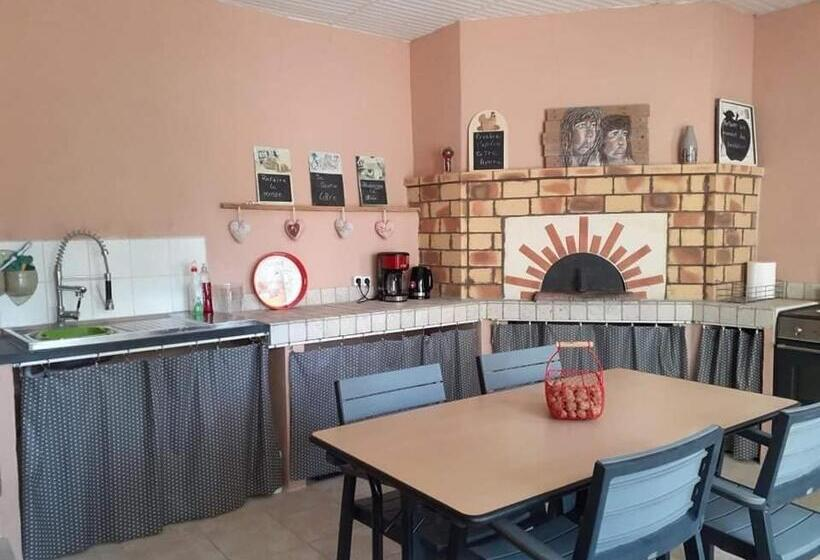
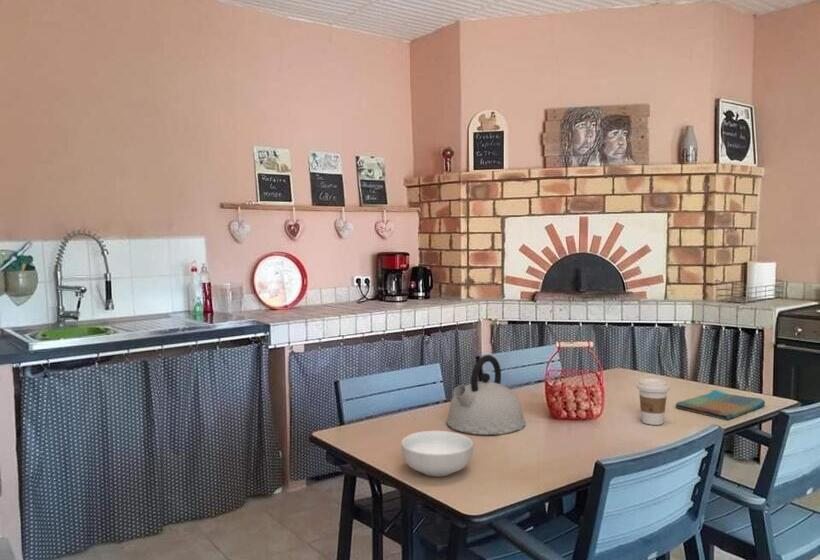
+ cereal bowl [400,430,474,477]
+ coffee cup [636,377,671,426]
+ dish towel [675,389,766,421]
+ kettle [446,354,526,436]
